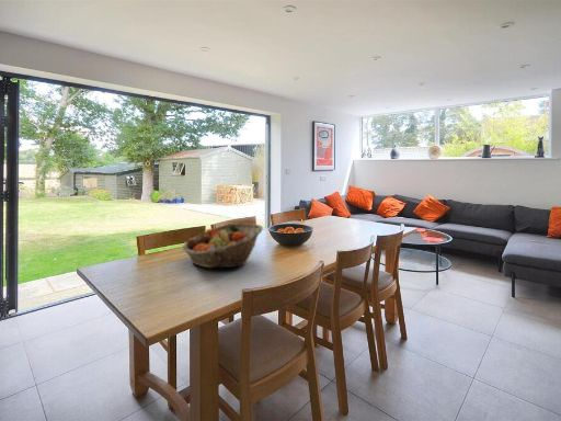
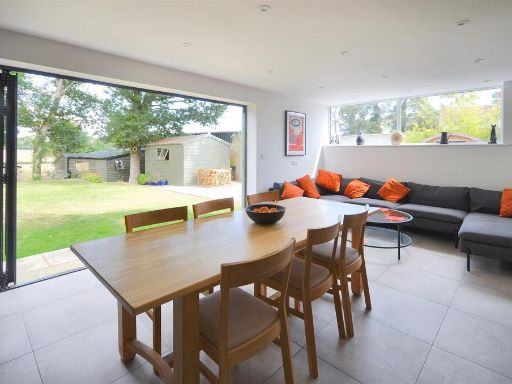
- fruit basket [181,223,264,269]
